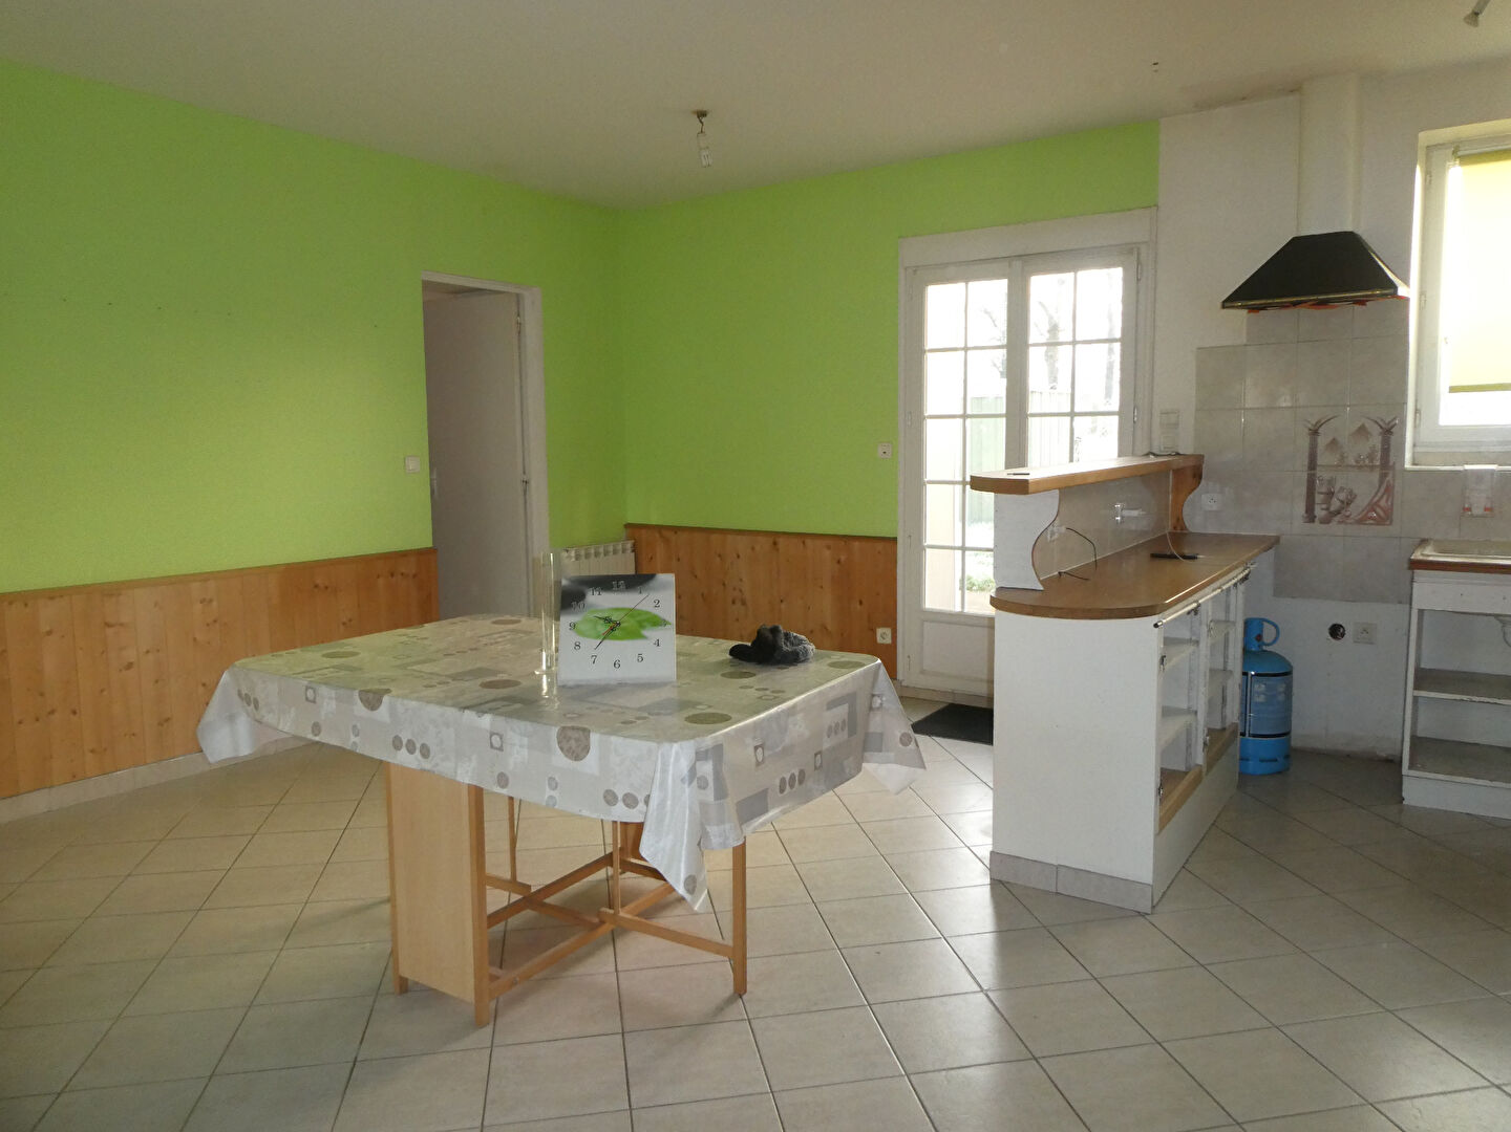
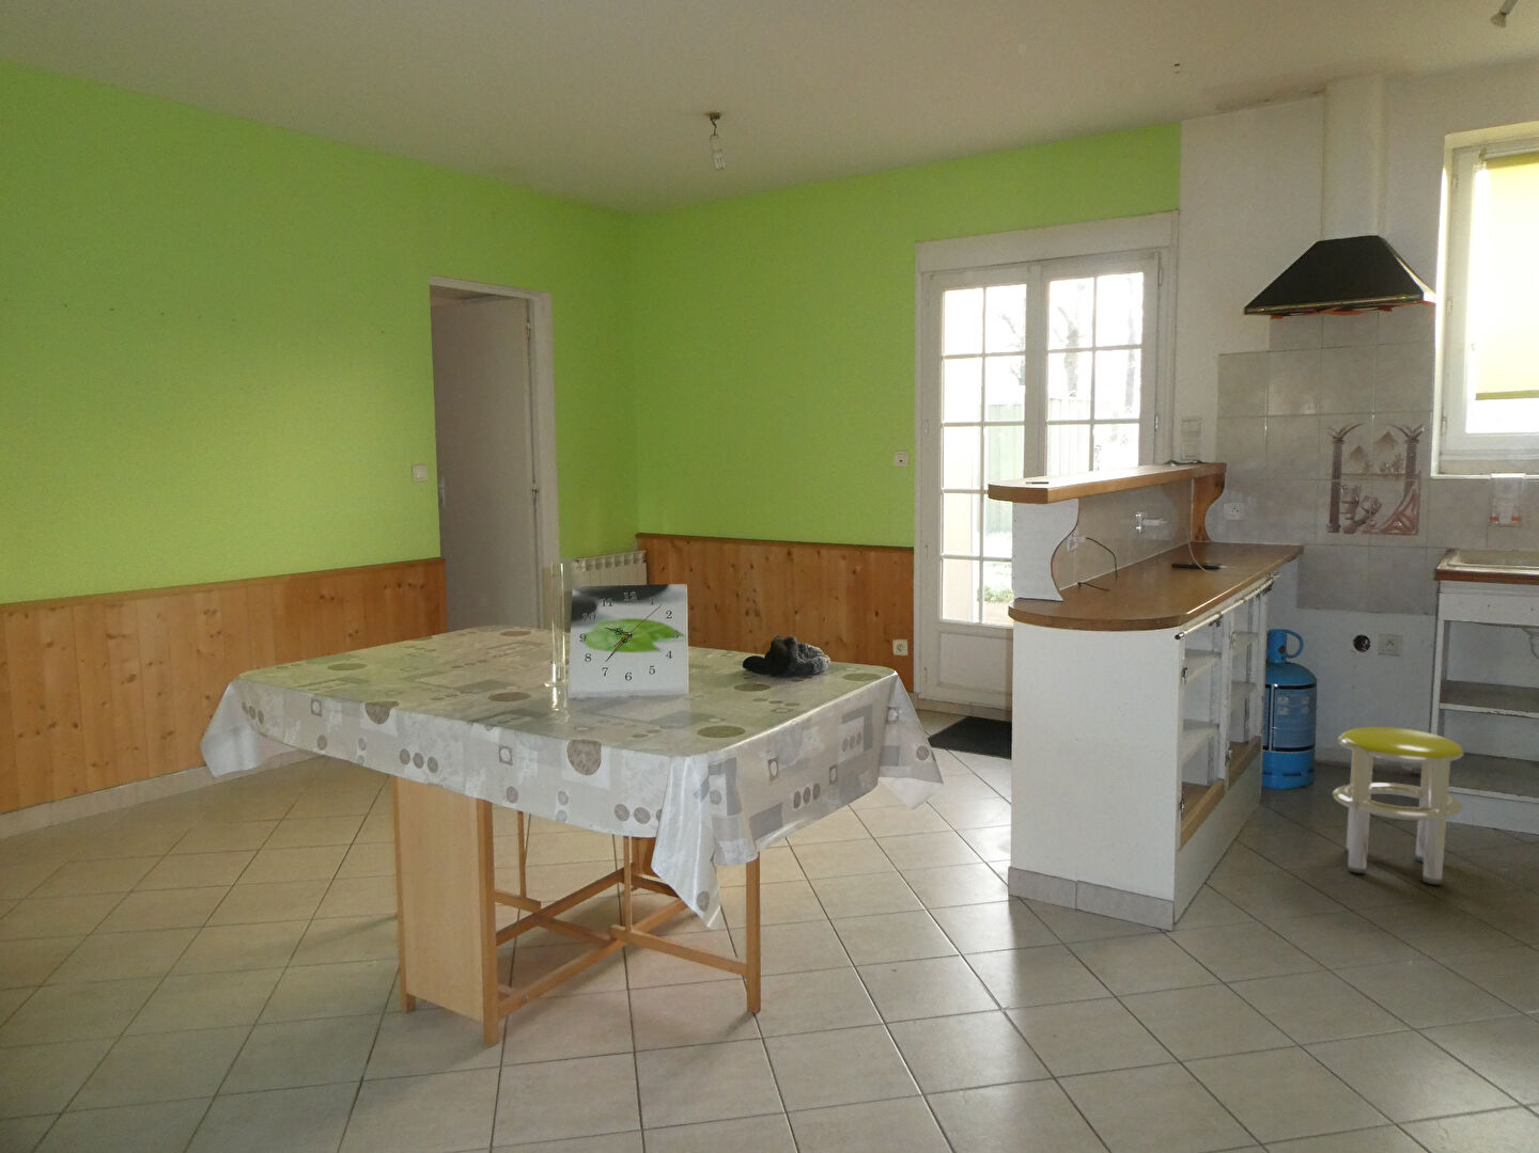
+ stool [1332,725,1465,887]
